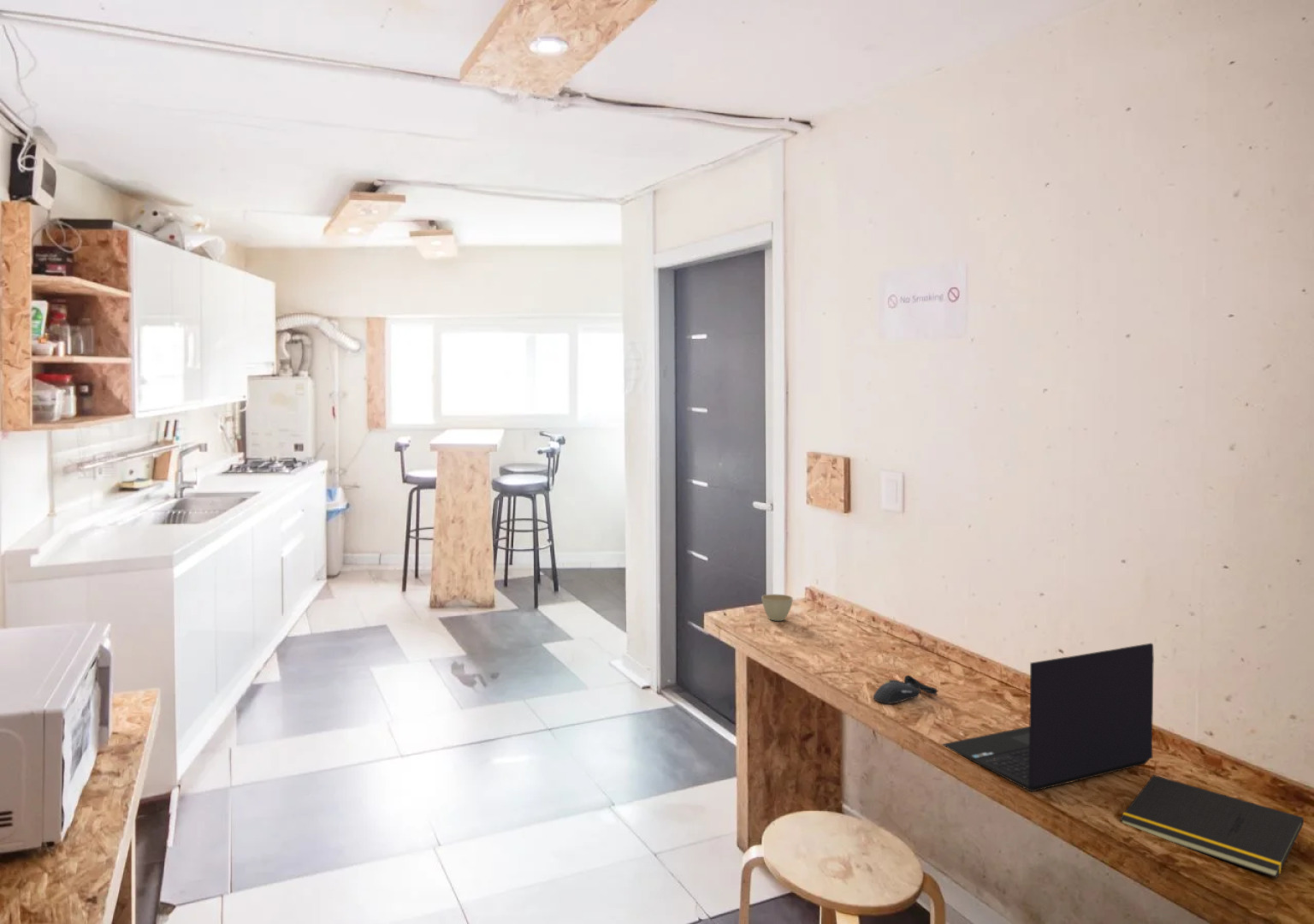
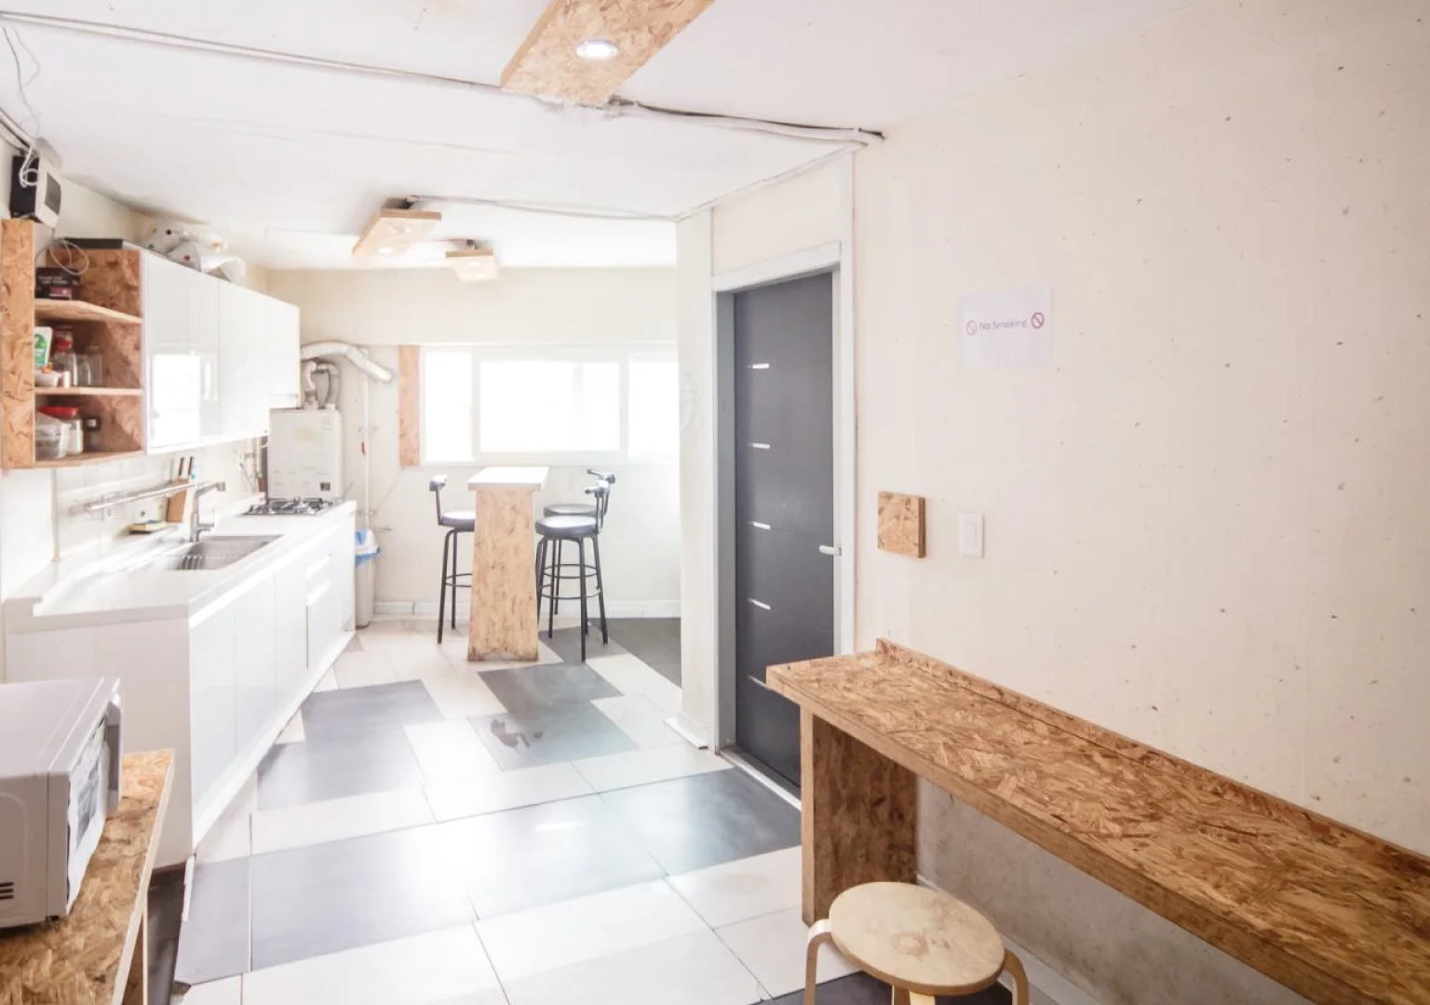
- computer mouse [872,674,938,704]
- laptop [941,643,1155,793]
- notepad [1119,774,1305,879]
- flower pot [761,593,794,622]
